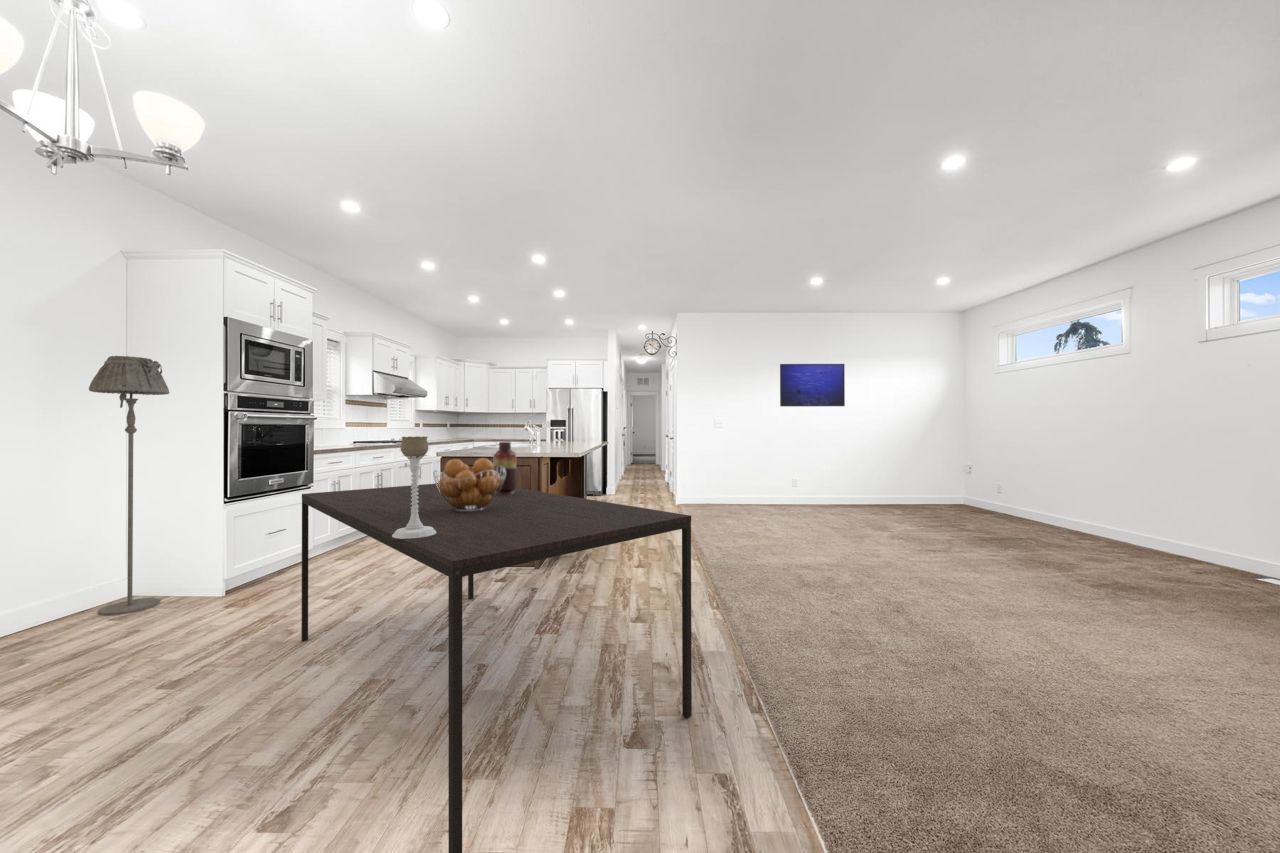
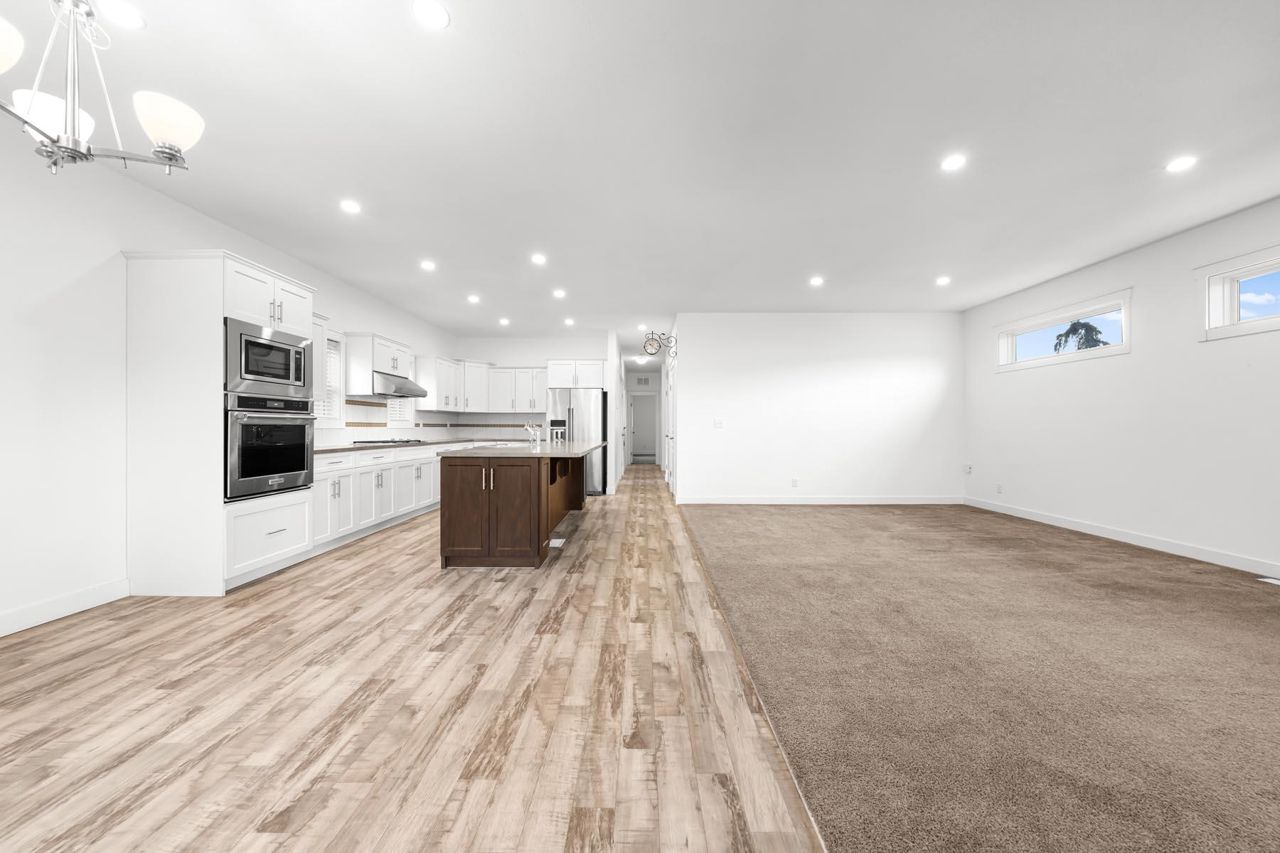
- candle holder [392,435,436,539]
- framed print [779,363,846,407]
- vase [492,441,517,495]
- fruit basket [432,457,506,512]
- floor lamp [88,355,171,617]
- dining table [300,482,693,853]
